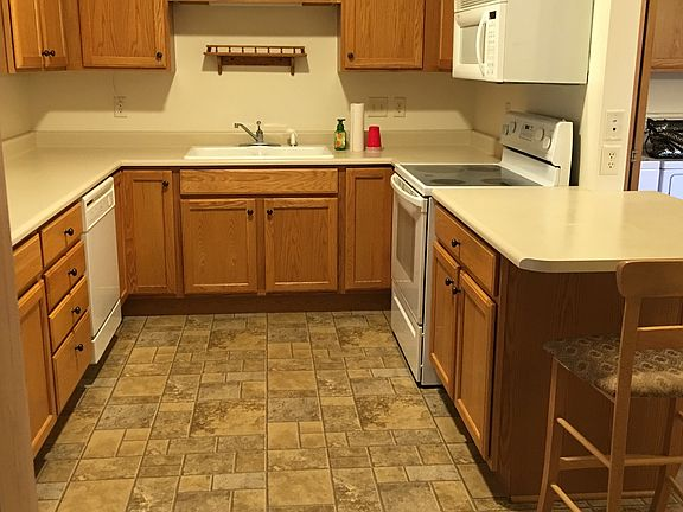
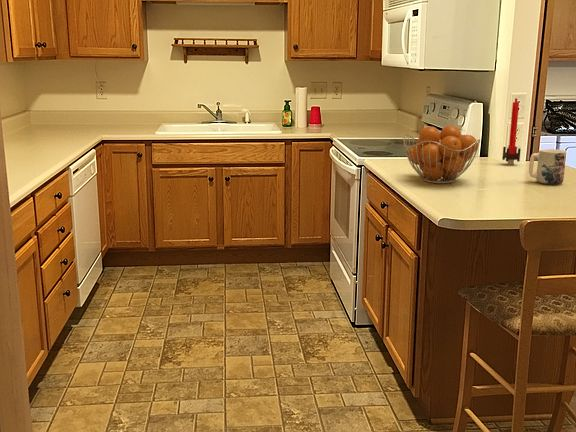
+ mug [528,148,567,185]
+ candle [501,97,522,165]
+ fruit basket [402,125,481,184]
